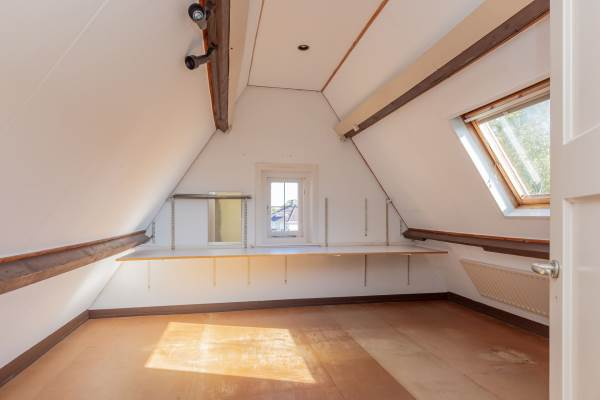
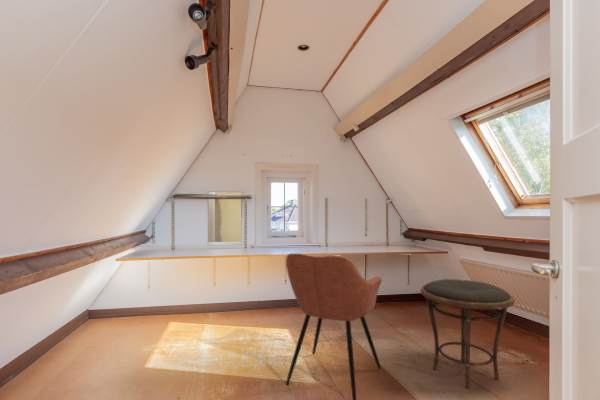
+ armchair [285,253,383,400]
+ side table [420,278,516,390]
